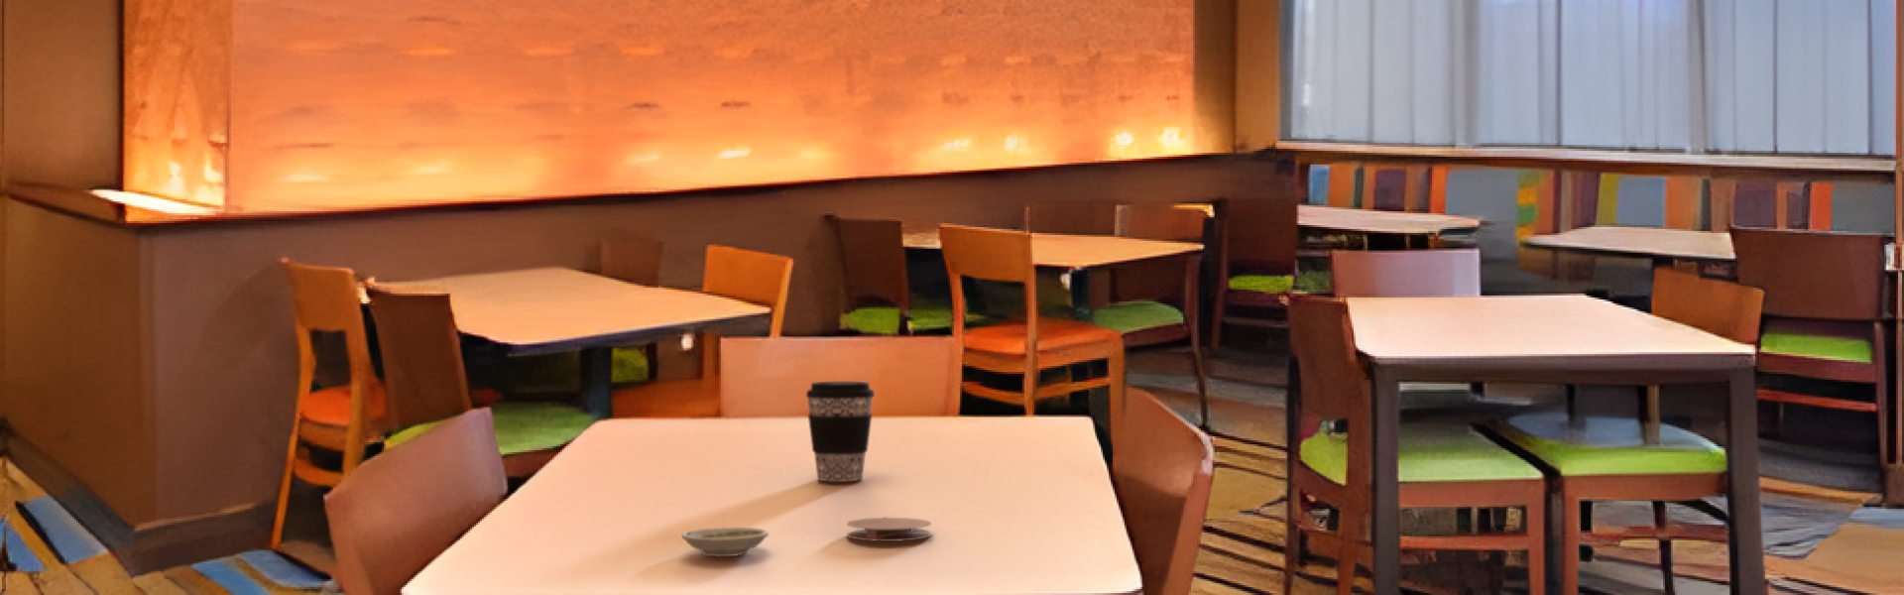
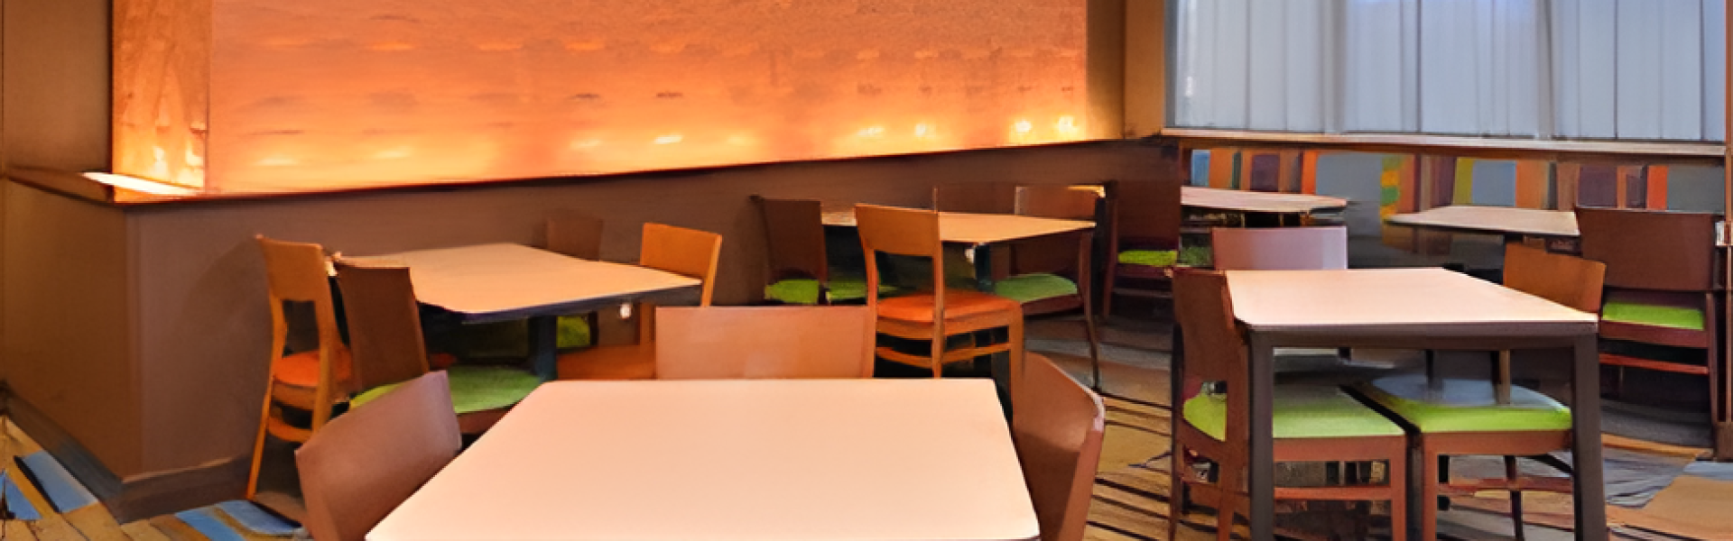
- saucer [681,527,770,557]
- coffee cup [805,381,875,482]
- coaster [846,516,933,543]
